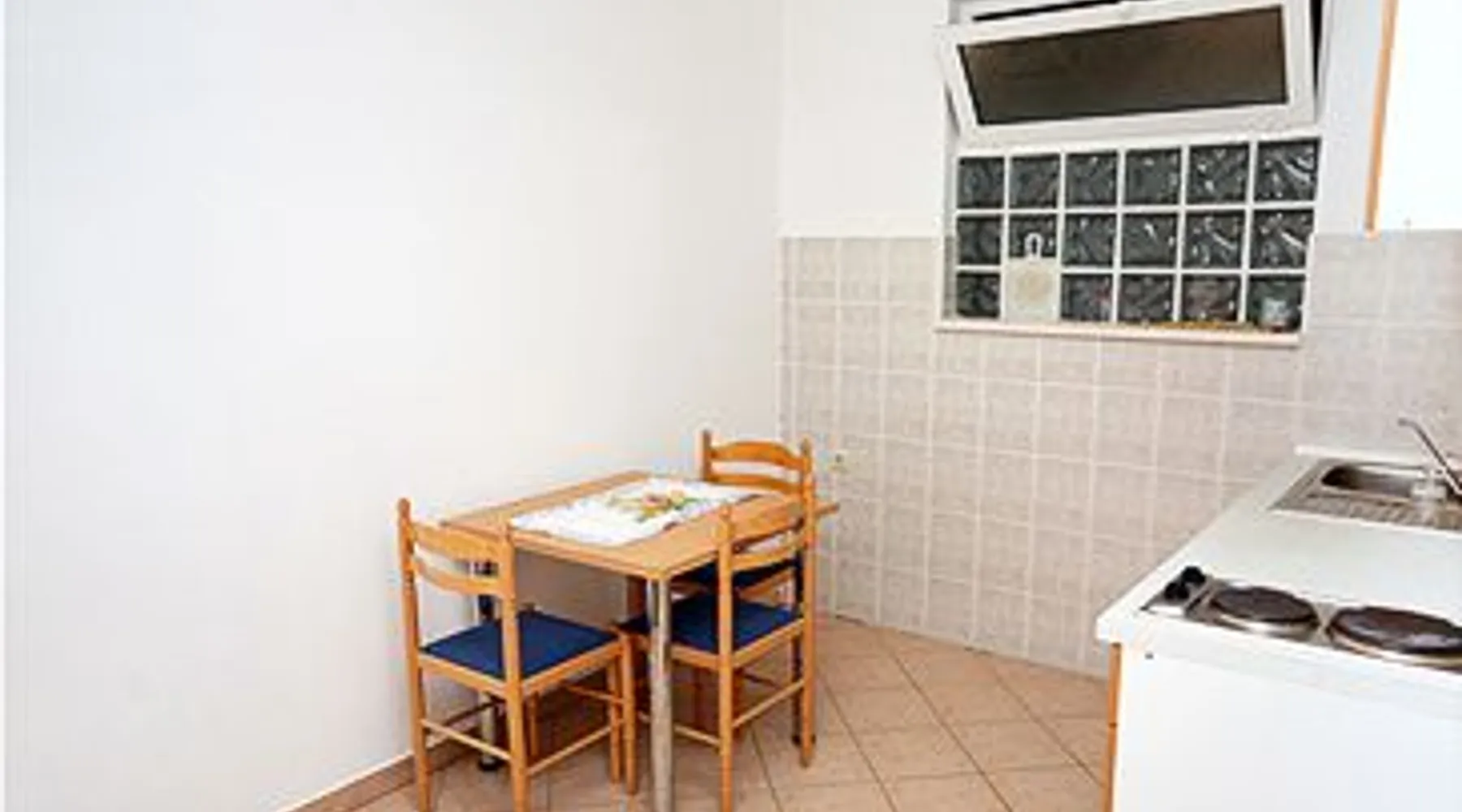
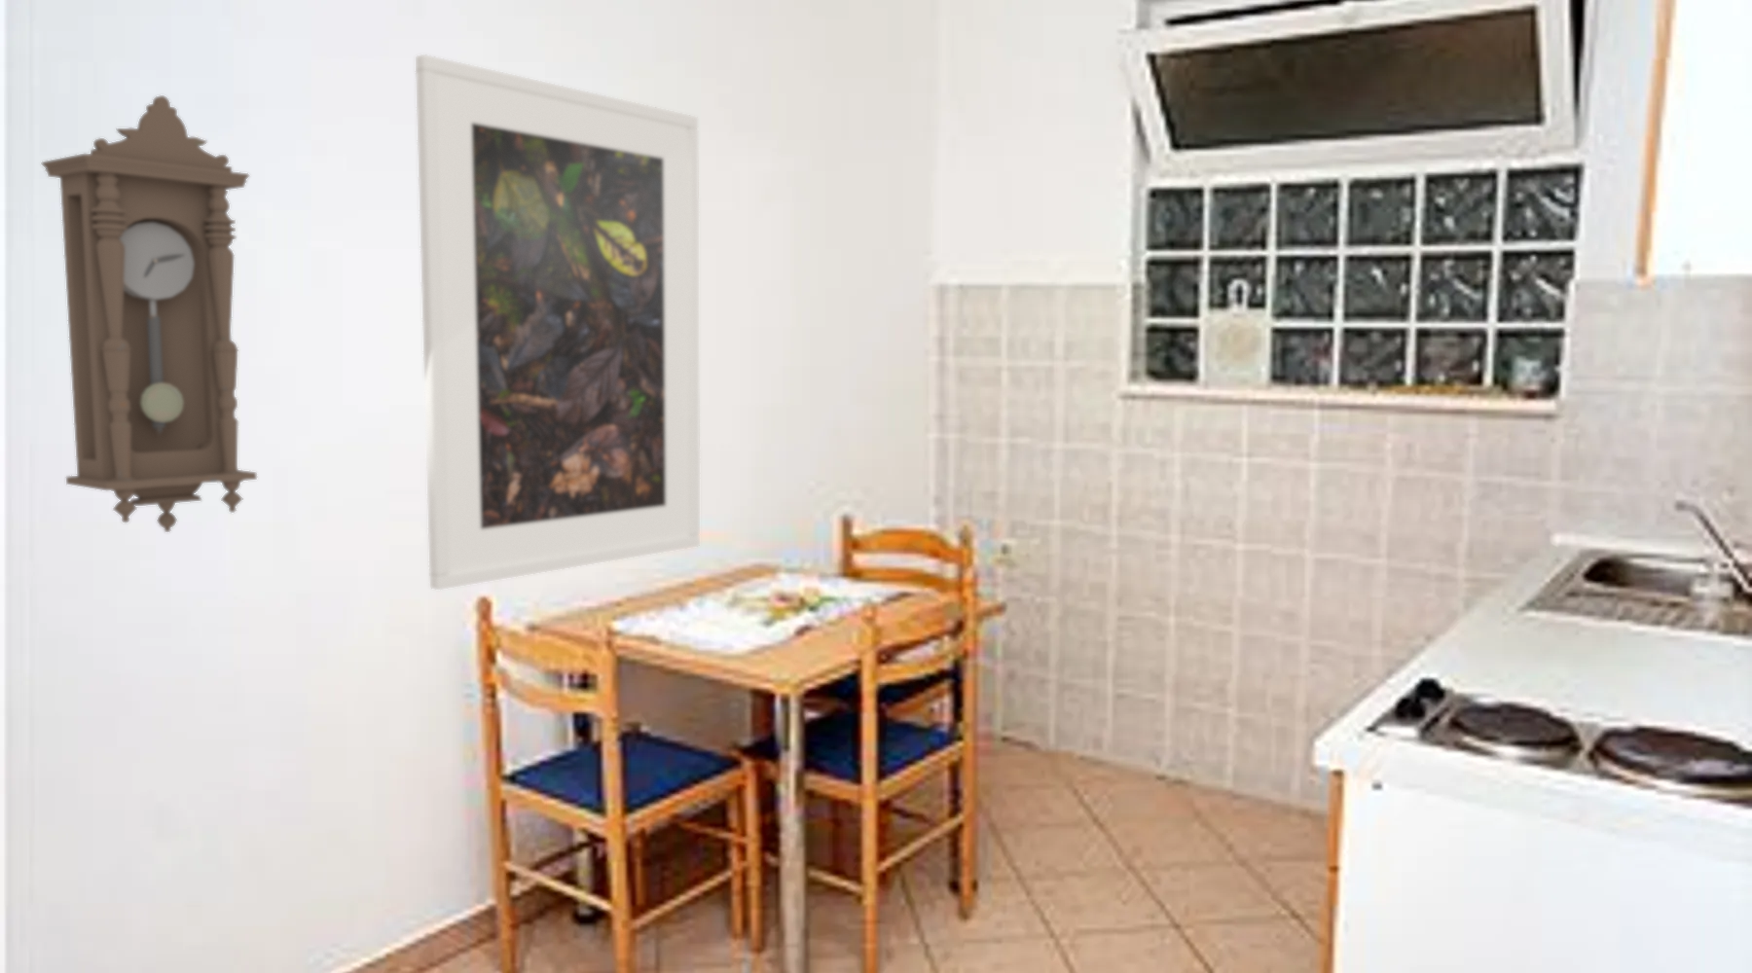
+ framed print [415,54,701,591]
+ pendulum clock [40,95,258,533]
